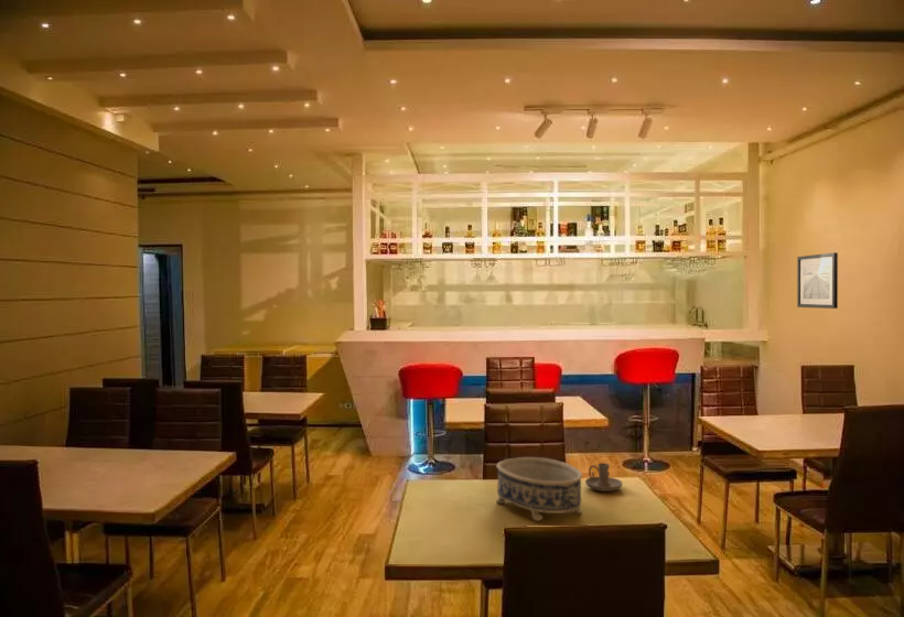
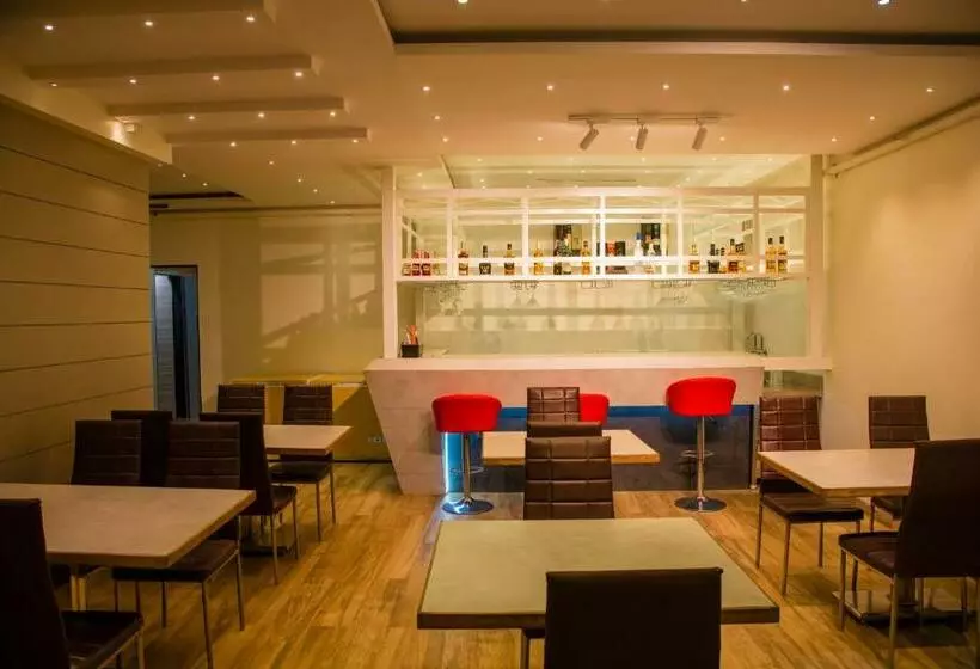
- decorative bowl [495,456,583,522]
- candle holder [584,462,624,492]
- wall art [796,251,839,310]
